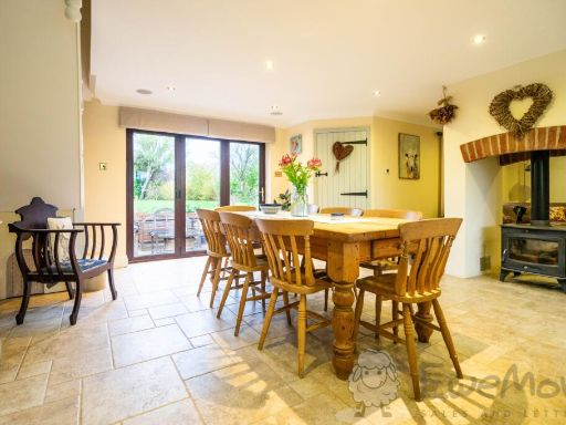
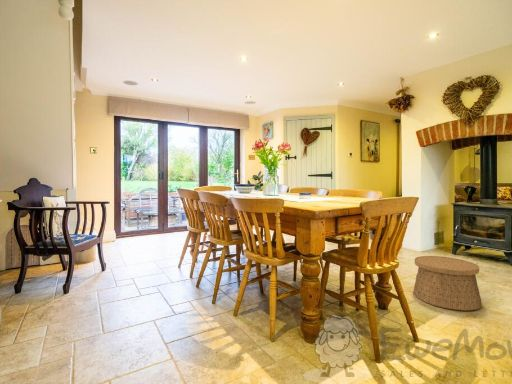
+ basket [412,255,483,312]
